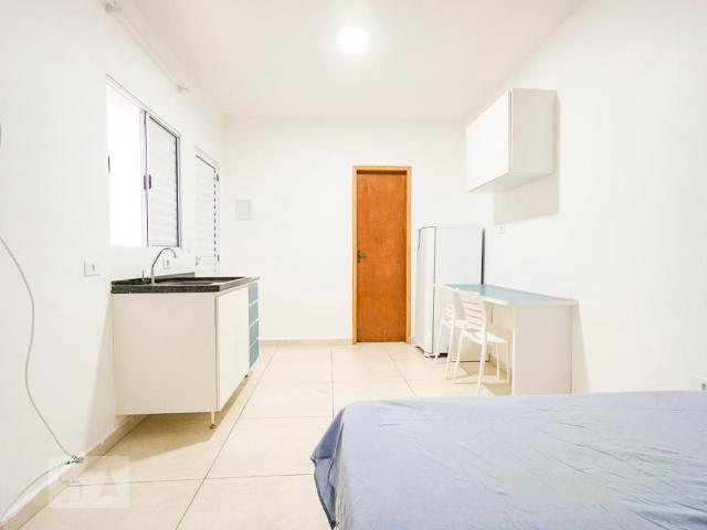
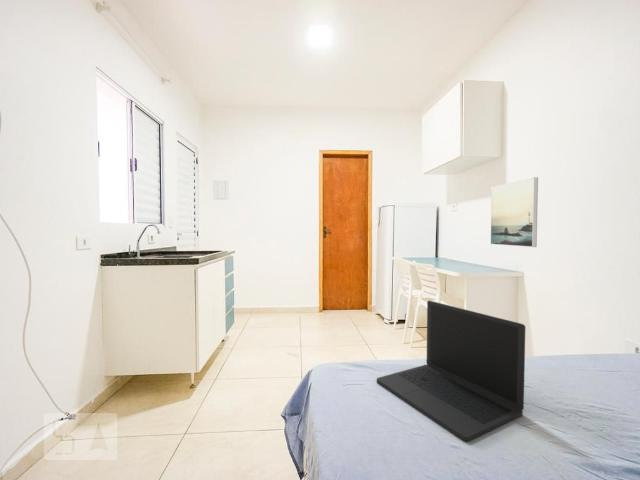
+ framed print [490,176,539,248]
+ laptop [376,300,526,442]
